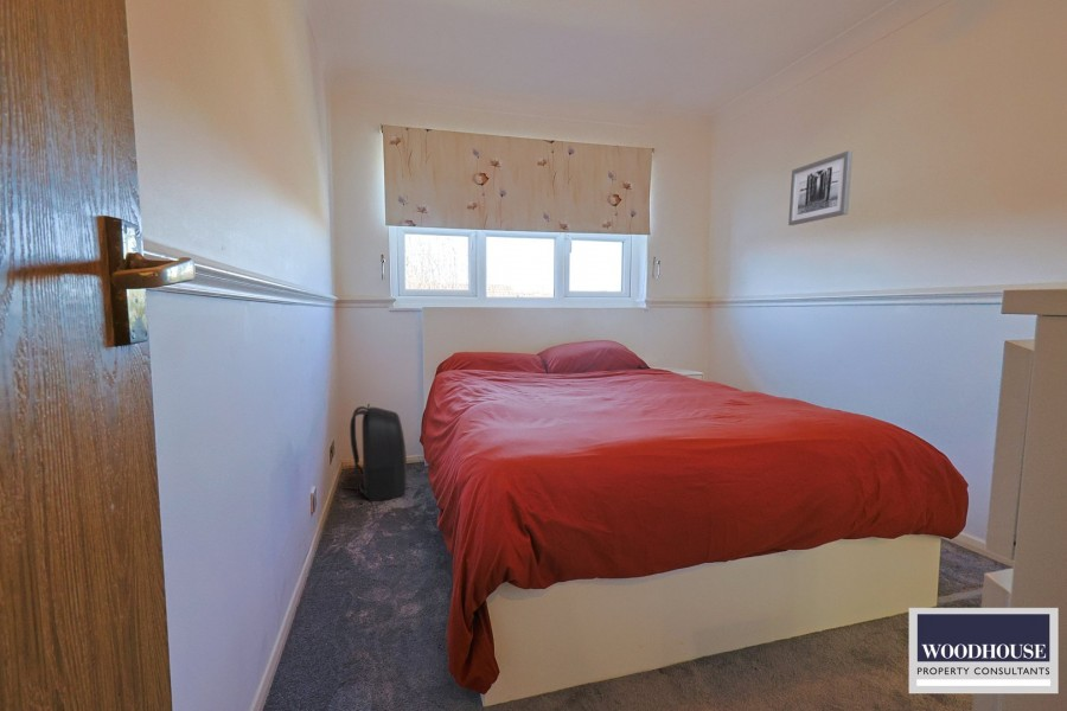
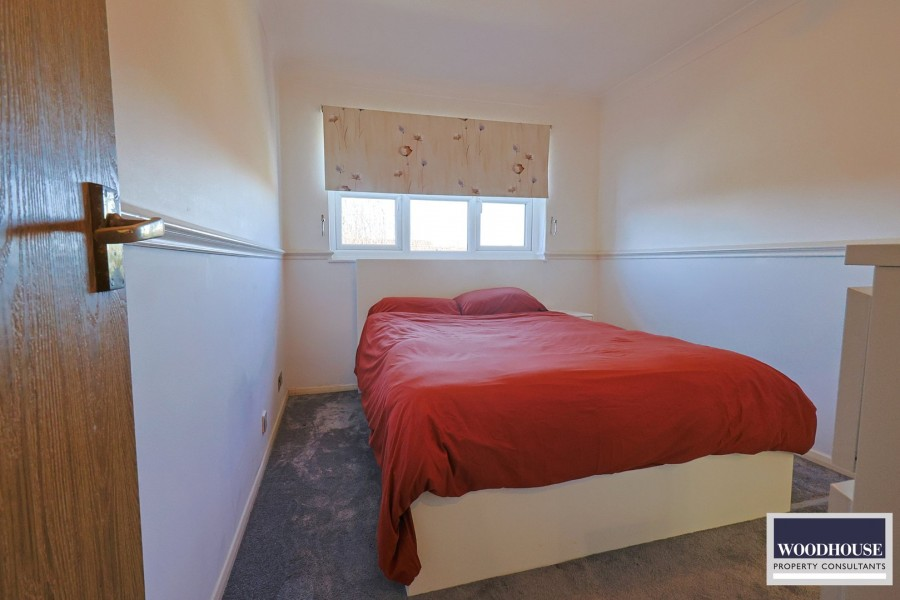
- backpack [340,403,408,502]
- wall art [787,149,854,226]
